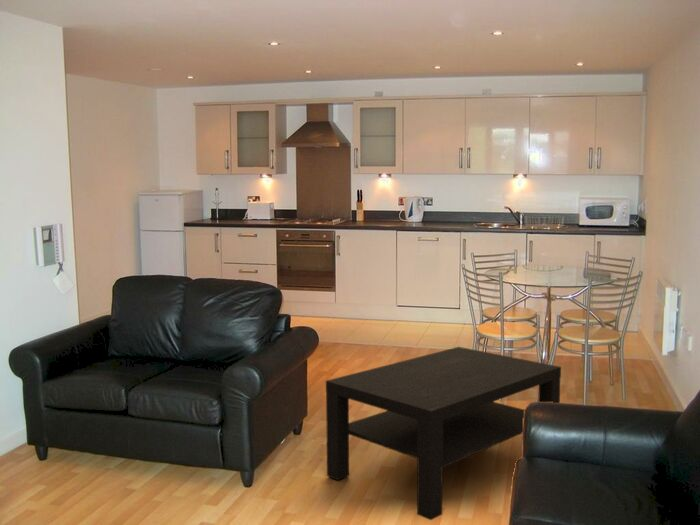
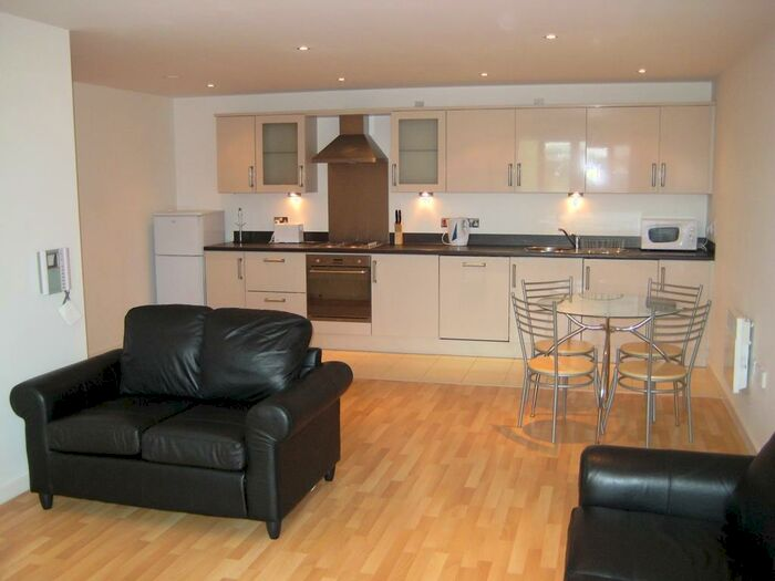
- coffee table [325,346,562,521]
